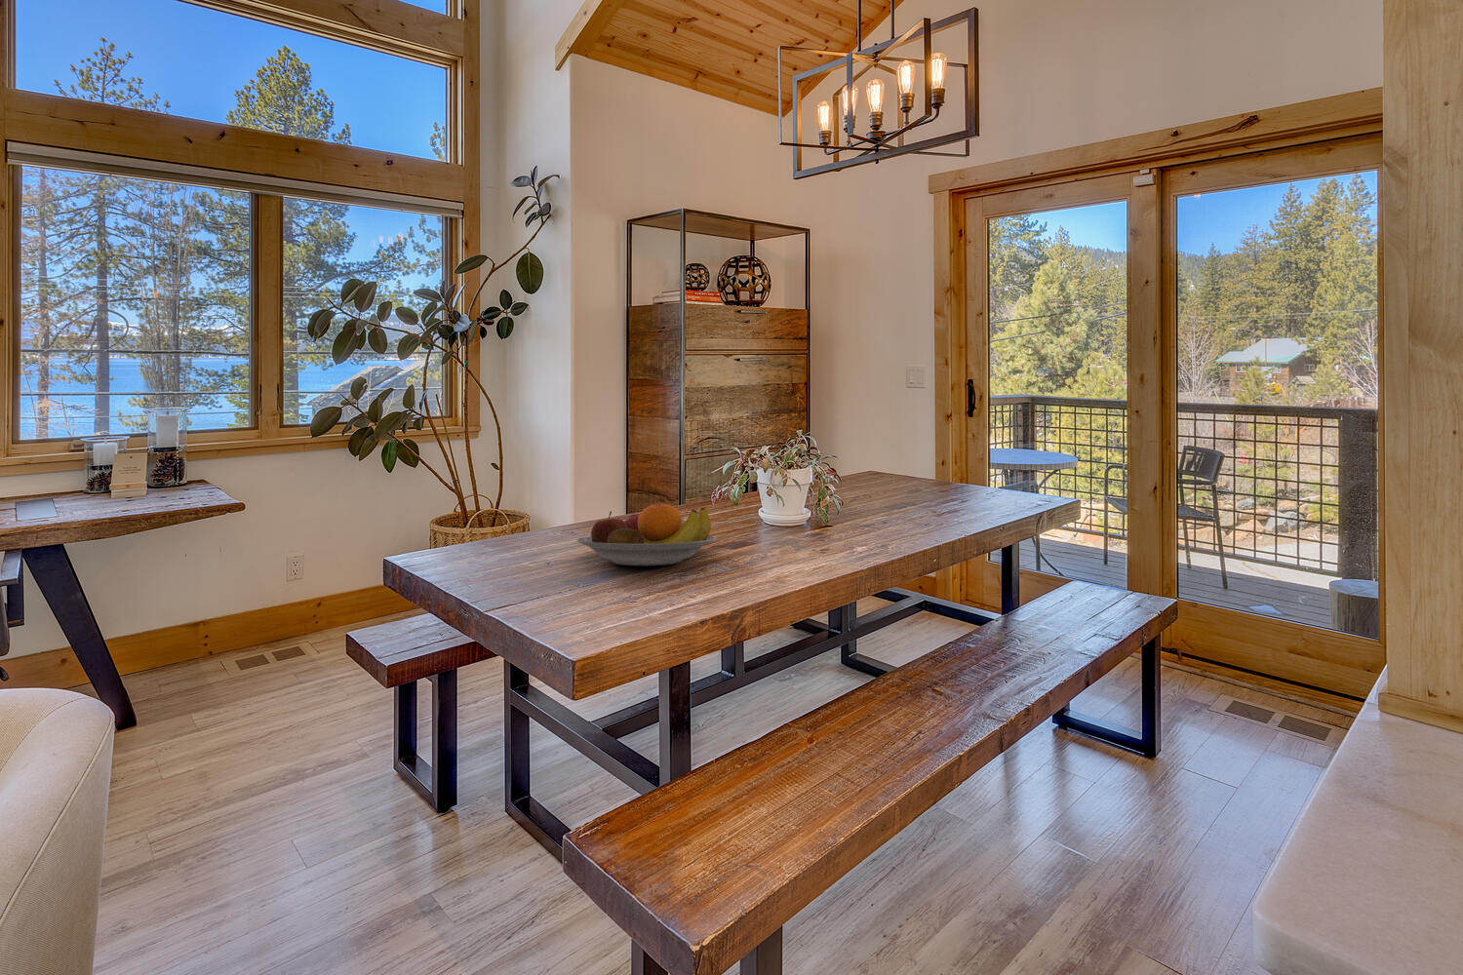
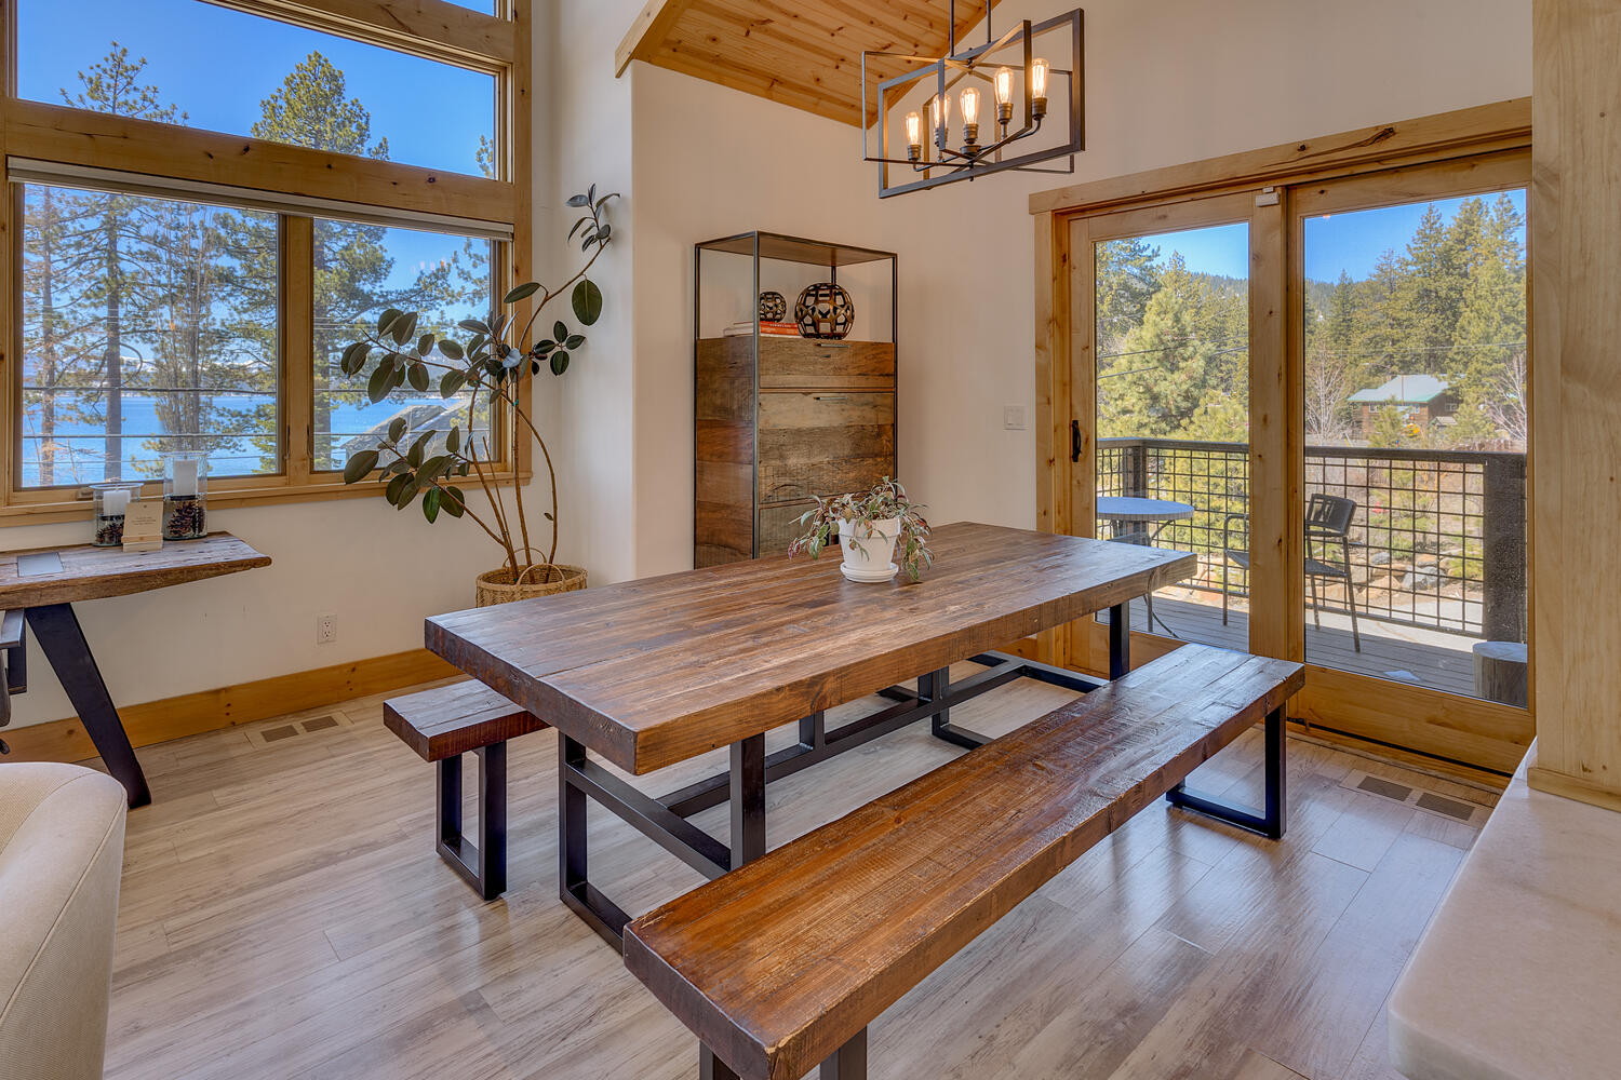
- fruit bowl [576,503,717,567]
